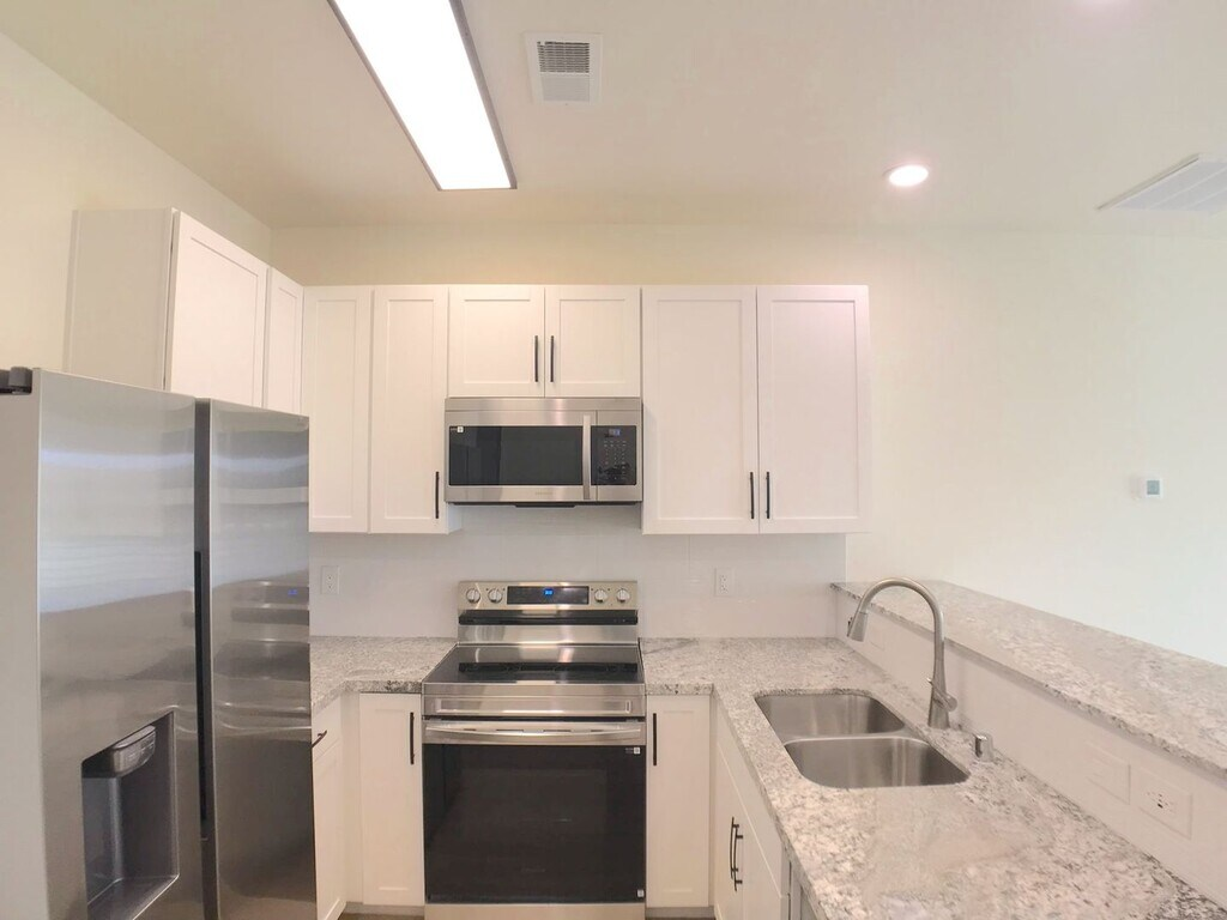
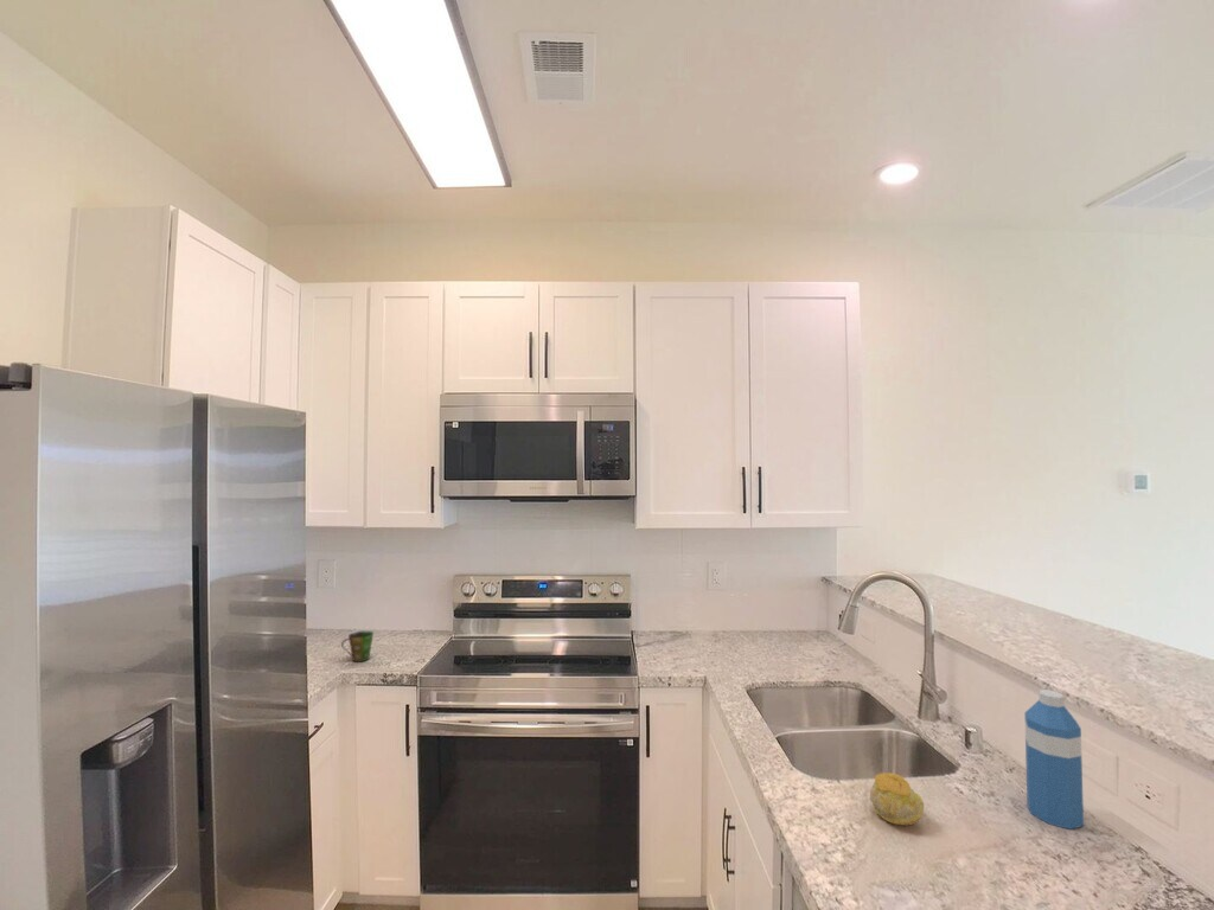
+ cup [340,630,375,664]
+ fruit [869,771,925,827]
+ water bottle [1023,688,1085,831]
